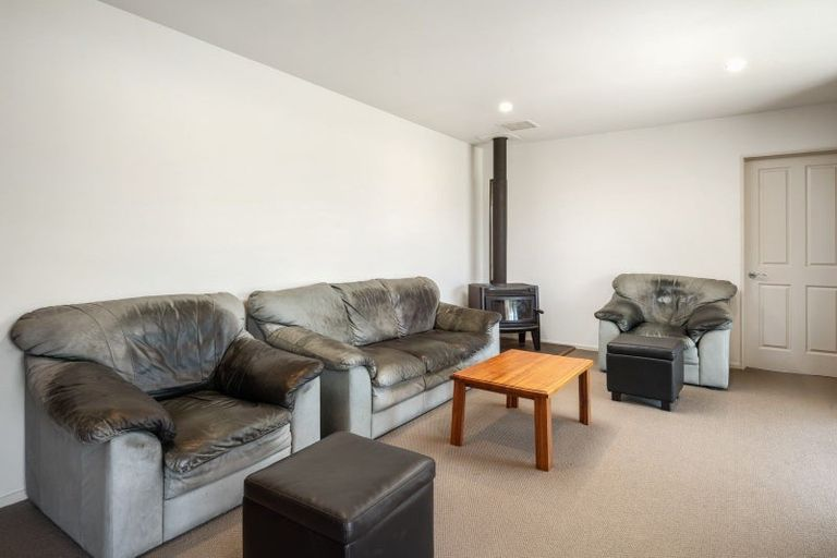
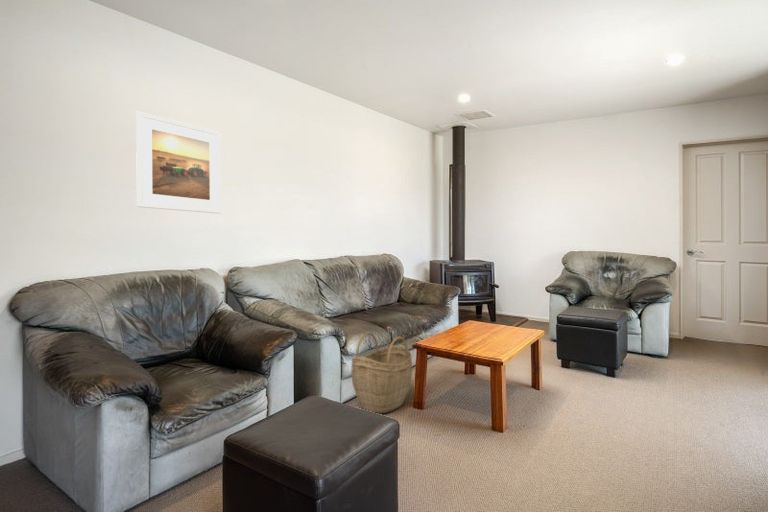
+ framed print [135,111,222,215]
+ woven basket [350,332,413,415]
